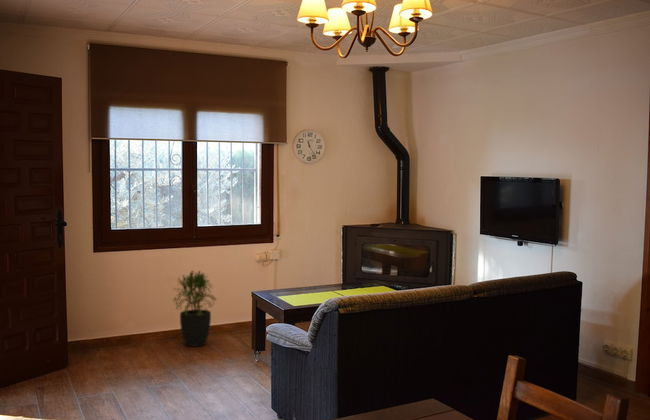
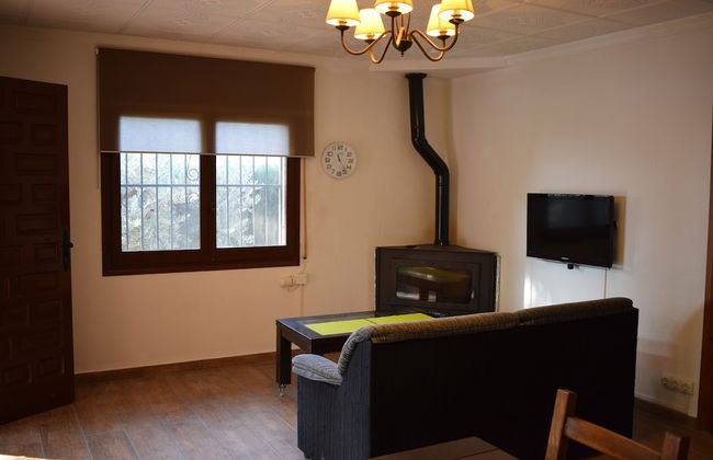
- potted plant [171,269,218,348]
